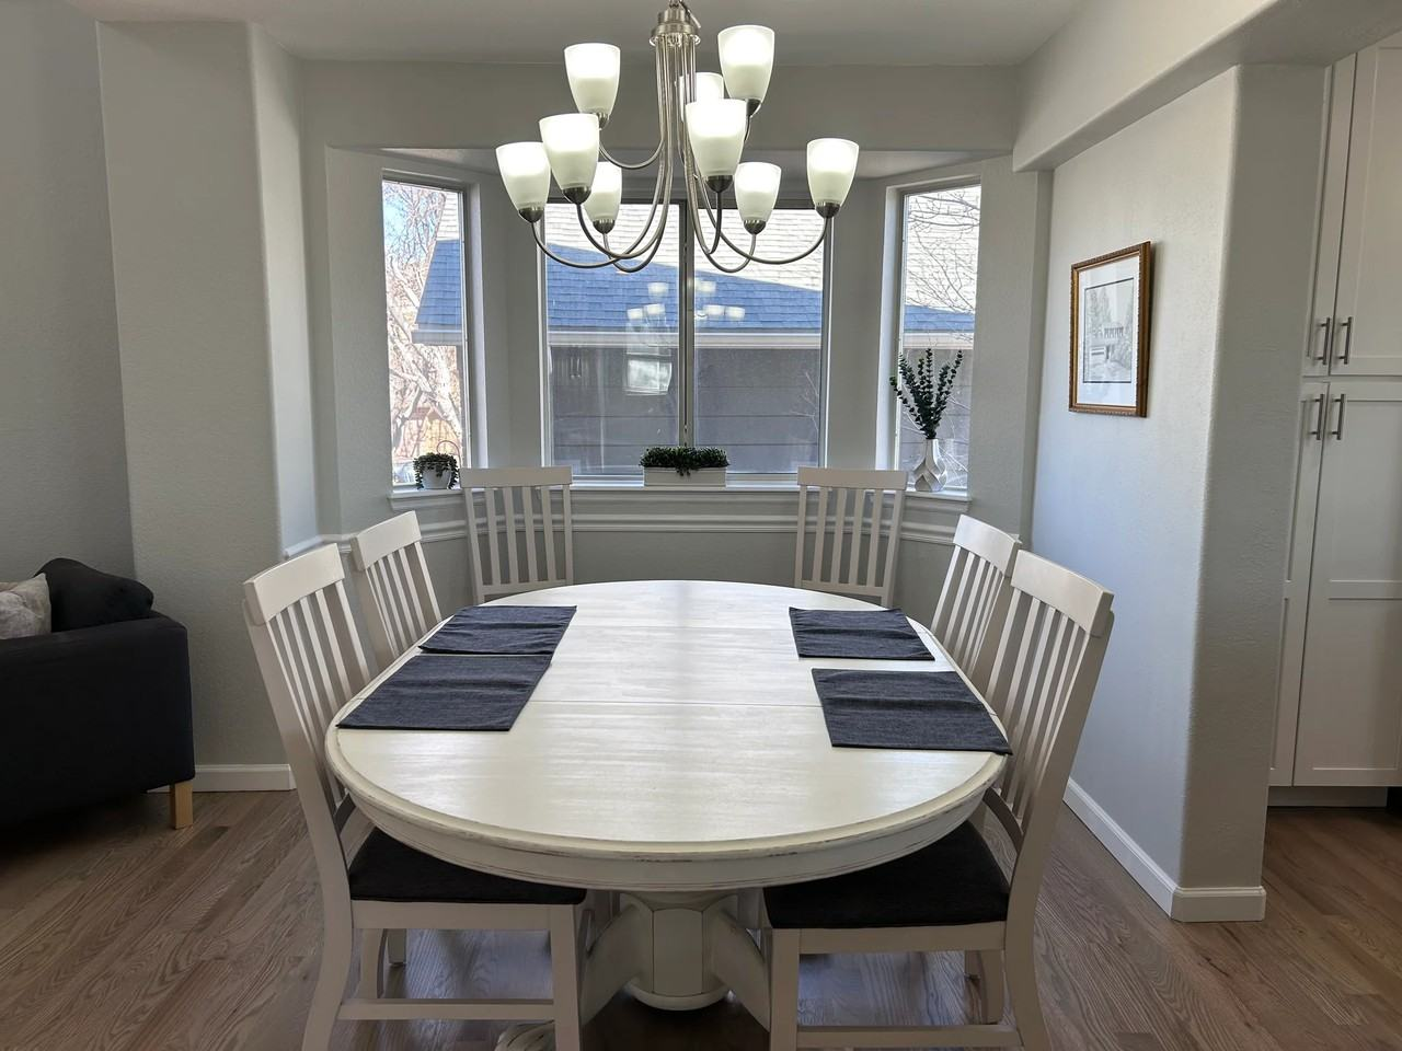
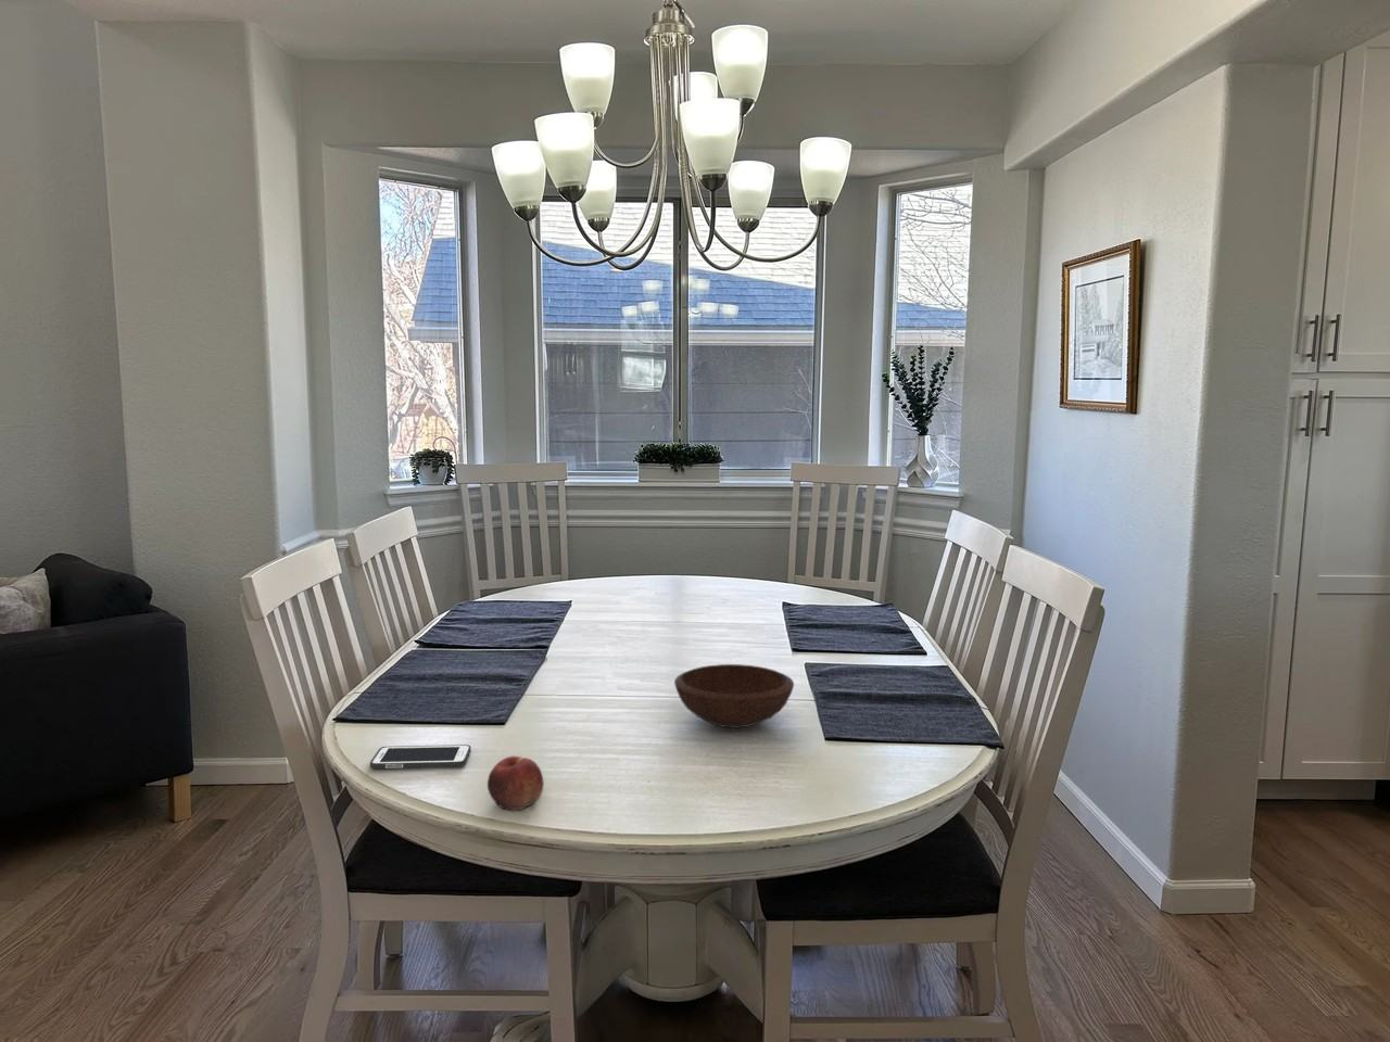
+ cell phone [369,743,473,769]
+ apple [487,755,545,811]
+ bowl [673,663,795,728]
